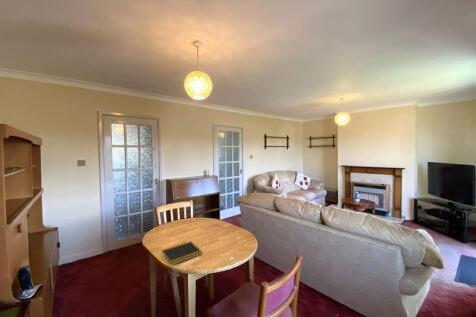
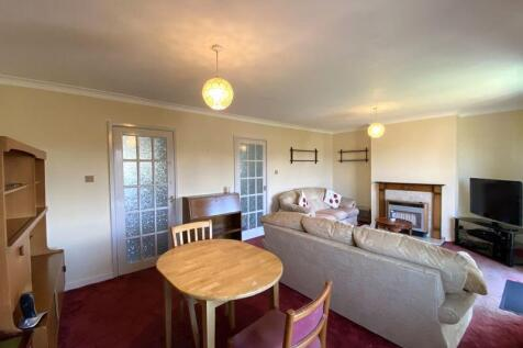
- notepad [160,241,203,266]
